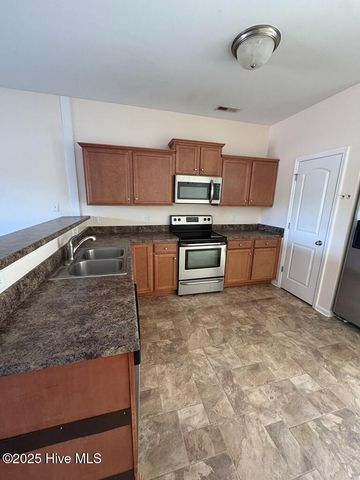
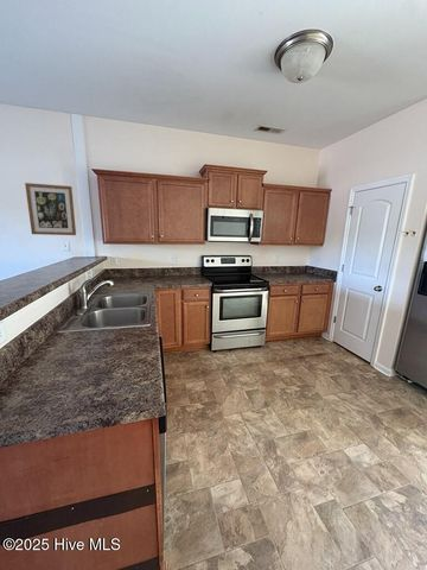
+ wall art [24,182,77,236]
